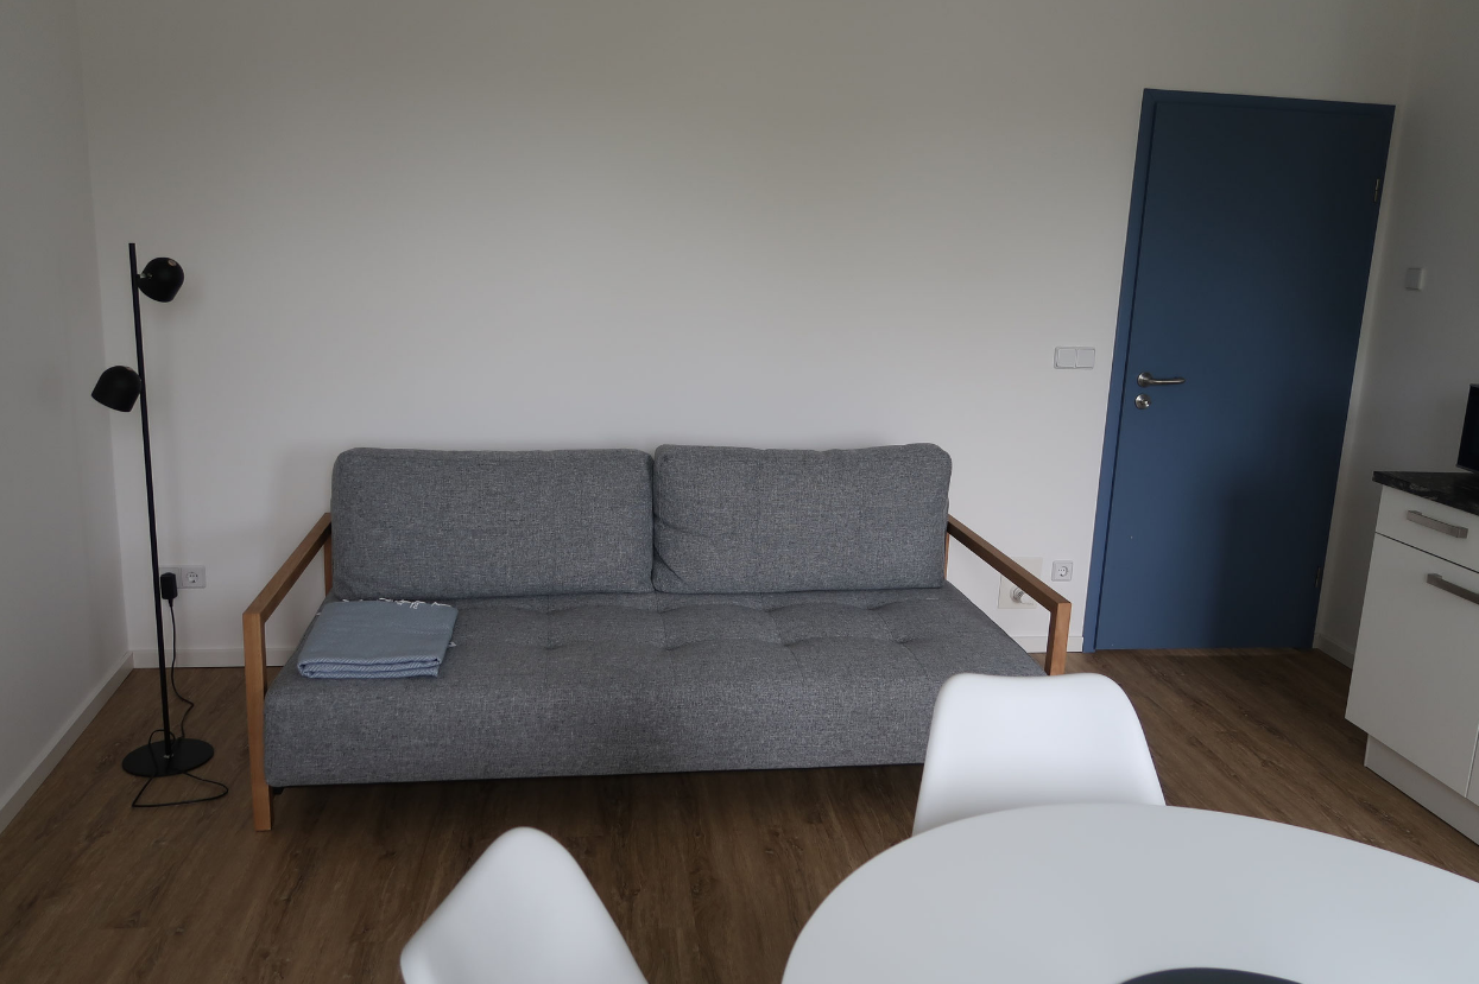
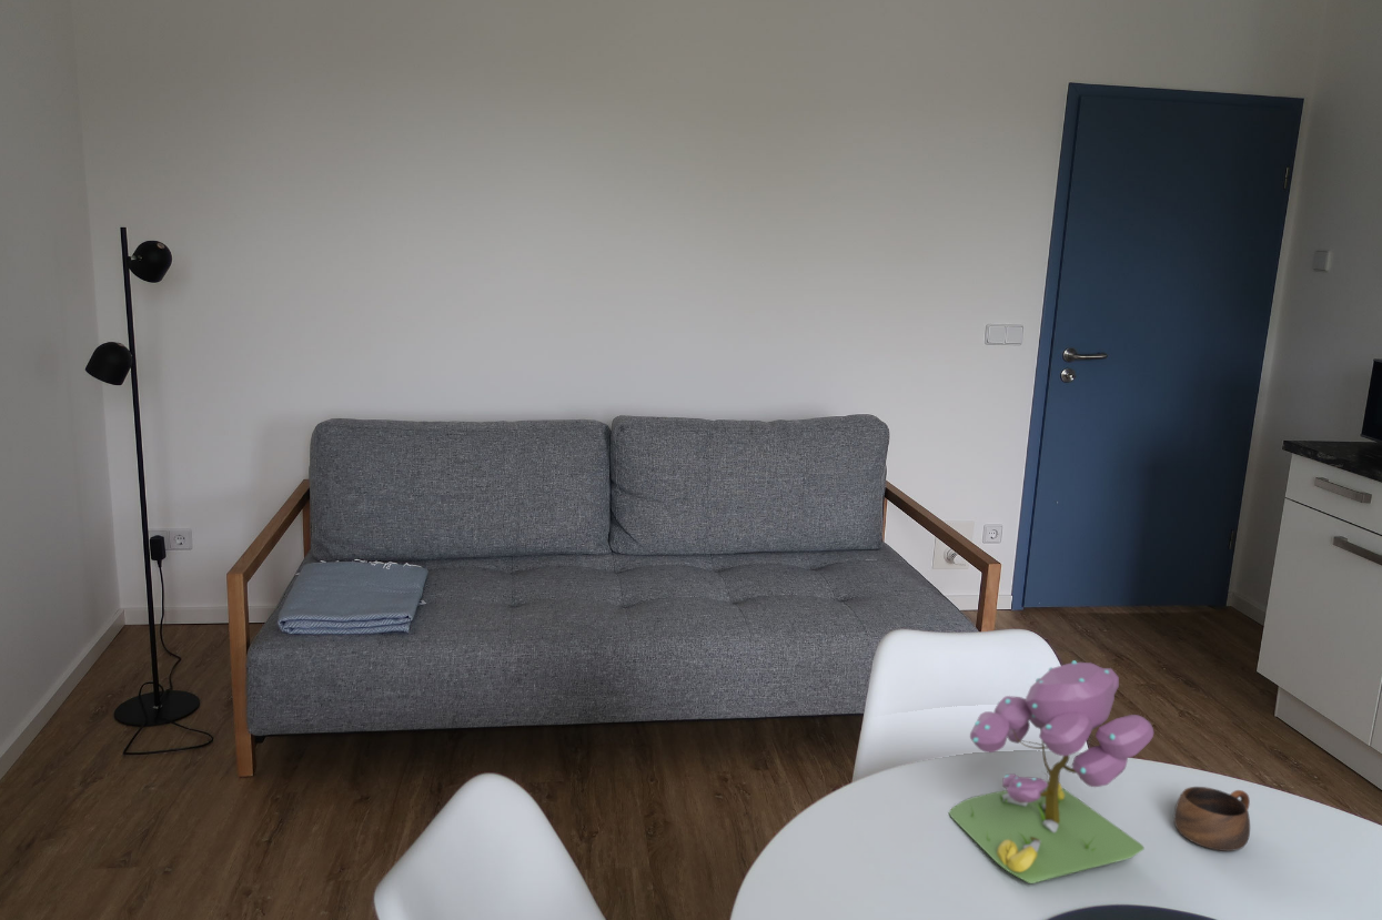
+ plant [948,659,1154,884]
+ cup [1173,786,1251,852]
